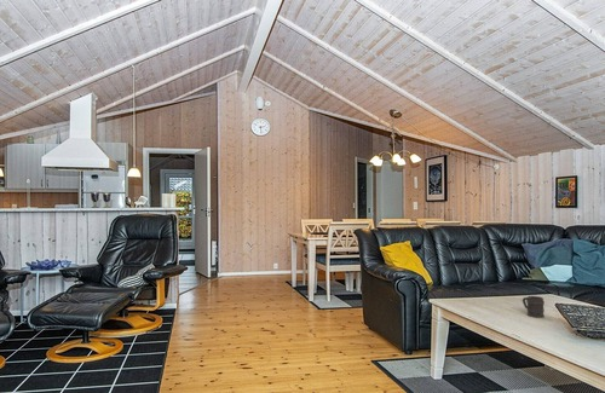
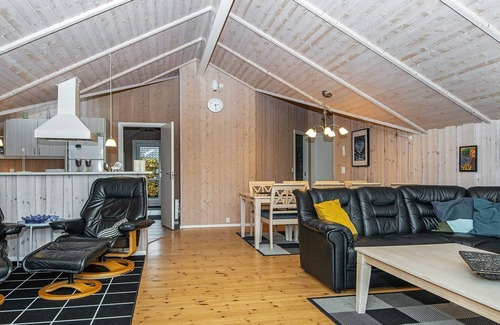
- mug [522,295,546,319]
